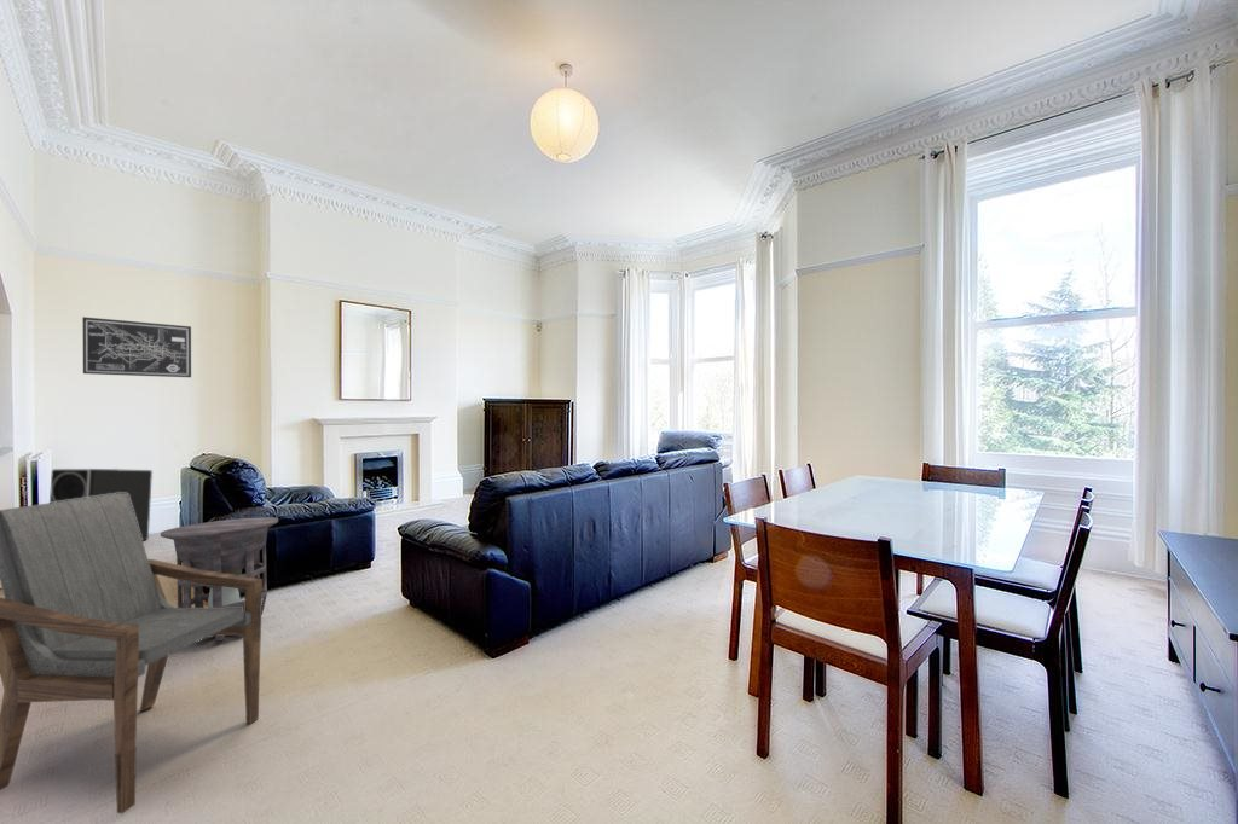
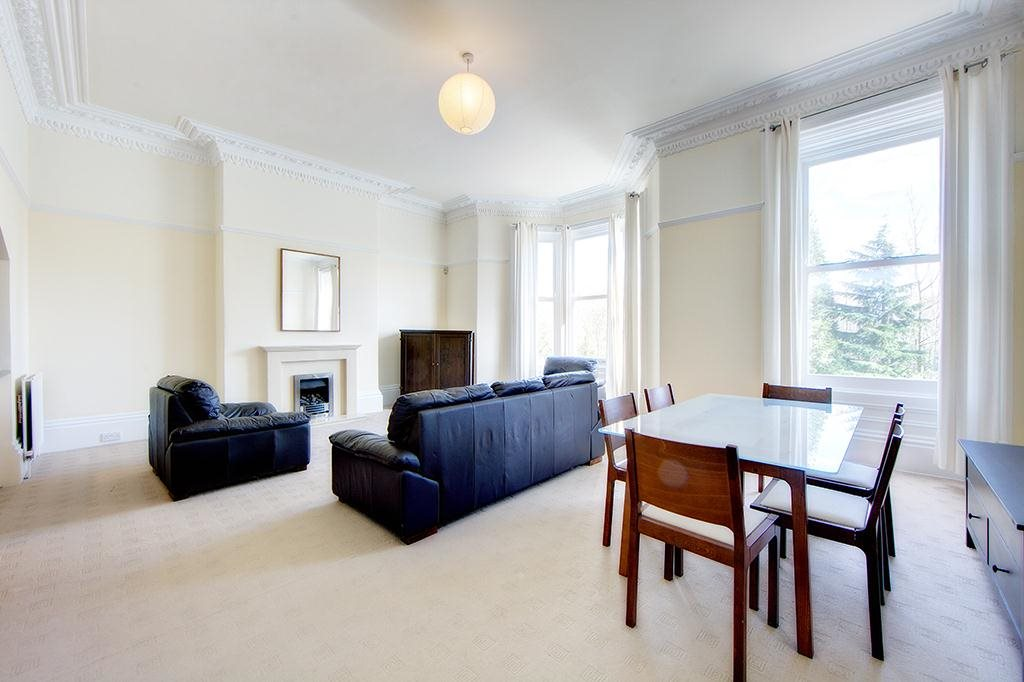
- armchair [0,493,264,814]
- wall art [81,315,192,378]
- side table [160,516,279,644]
- stereo [48,468,154,542]
